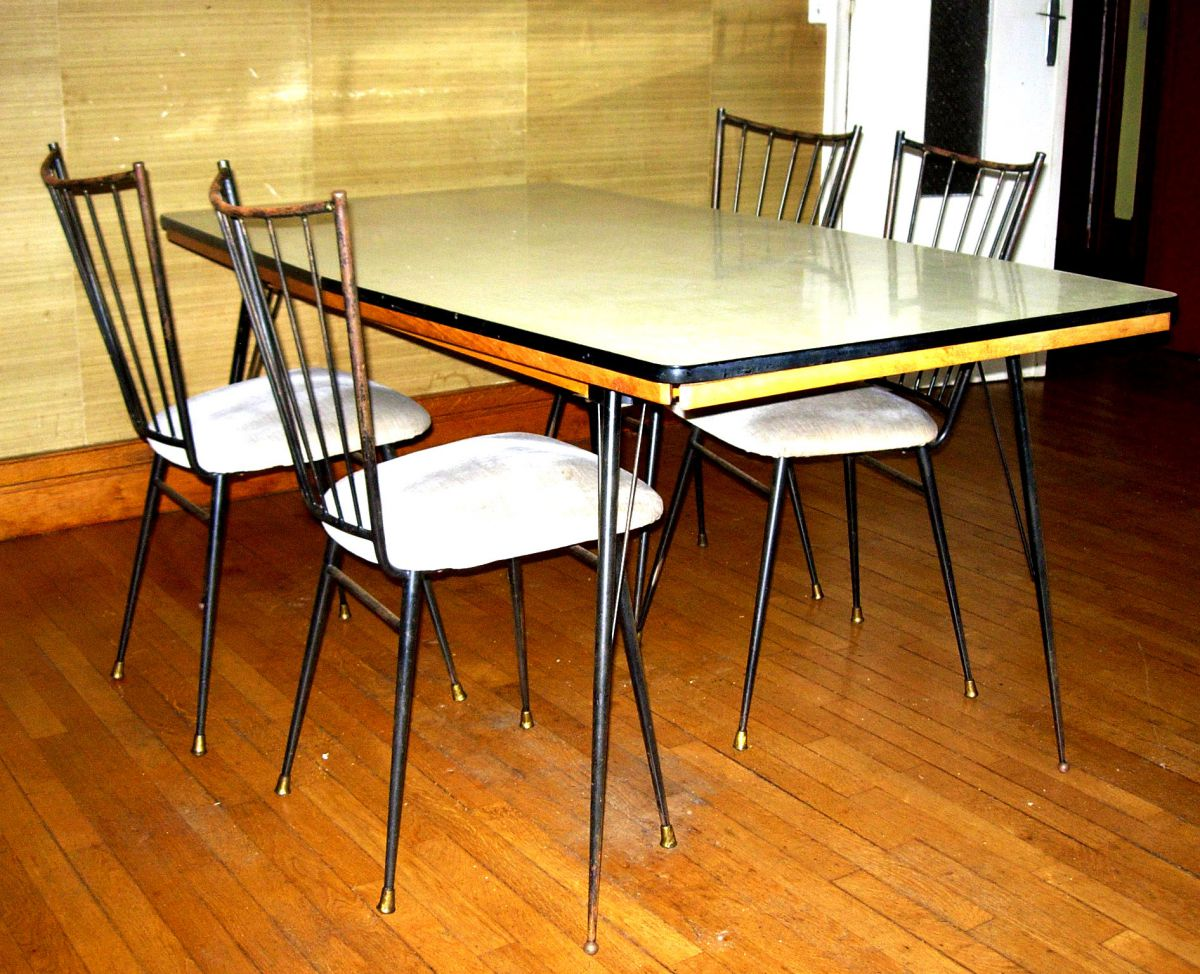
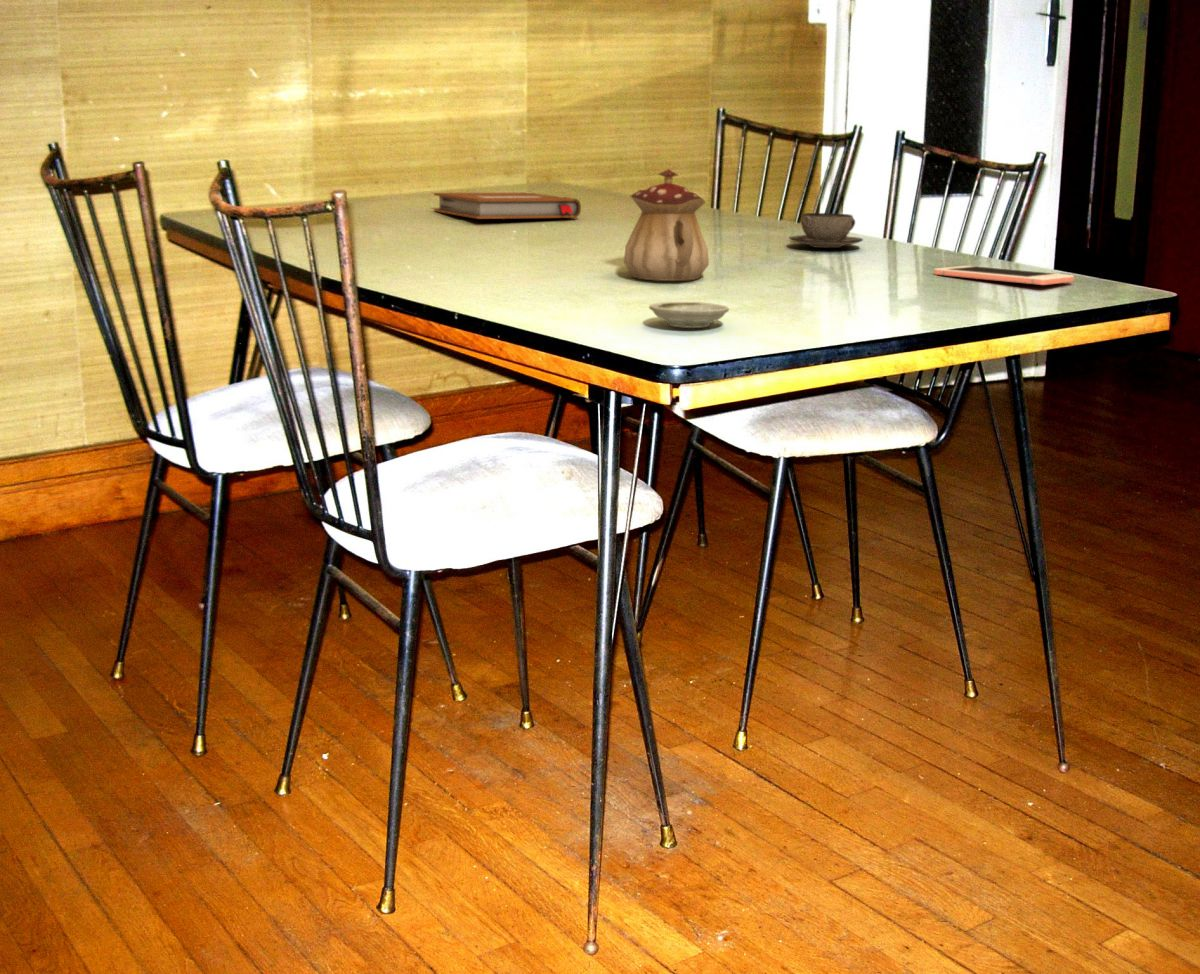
+ notebook [433,192,582,220]
+ teacup [788,212,864,249]
+ teapot [623,168,710,282]
+ saucer [648,301,730,329]
+ cell phone [933,265,1075,286]
